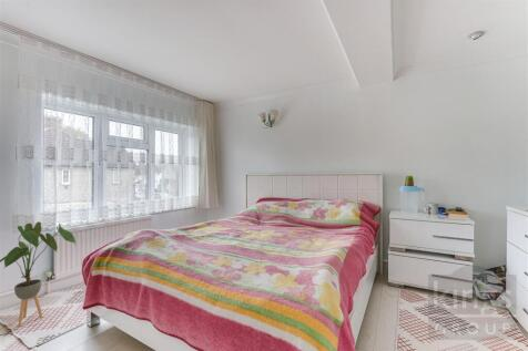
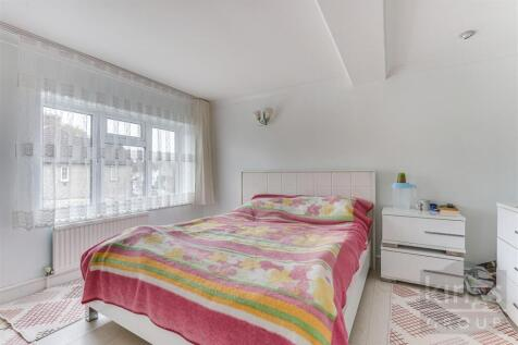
- house plant [0,220,77,327]
